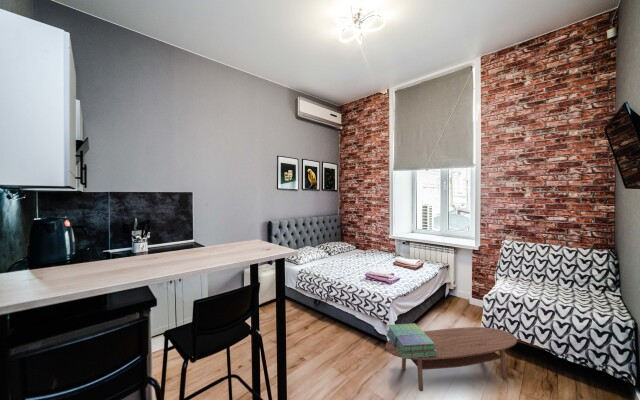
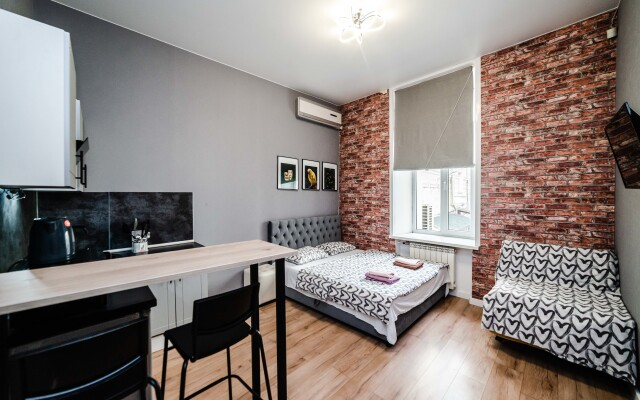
- coffee table [385,326,518,392]
- stack of books [385,323,437,359]
